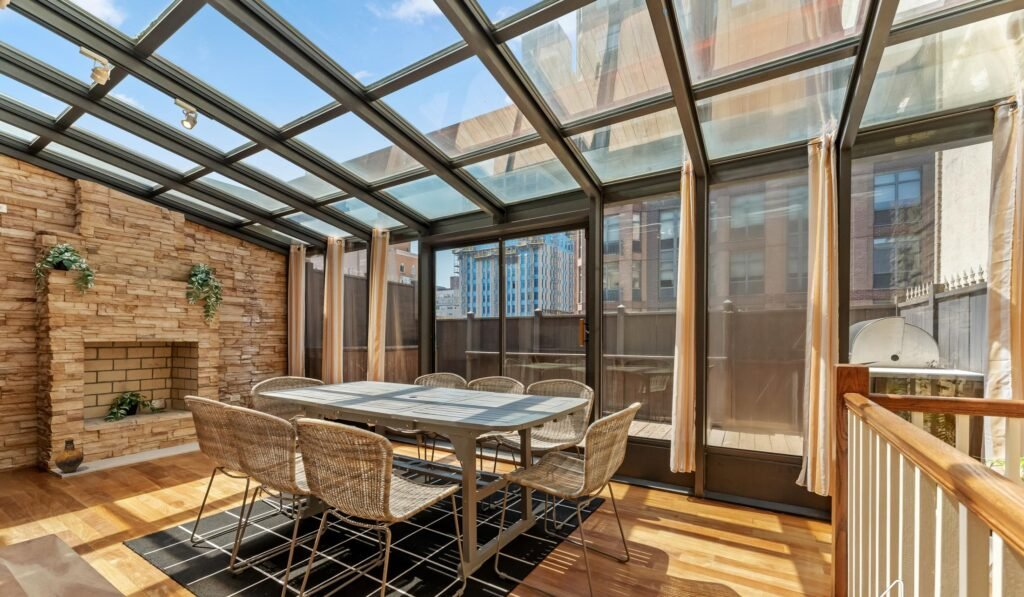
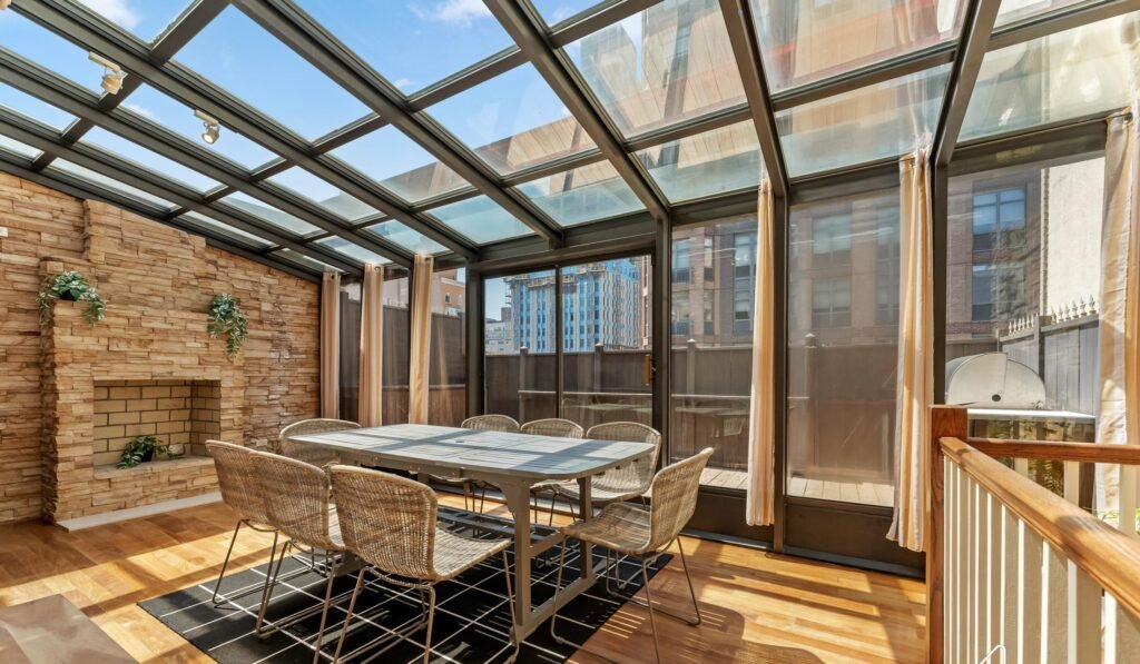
- ceramic jug [54,437,85,474]
